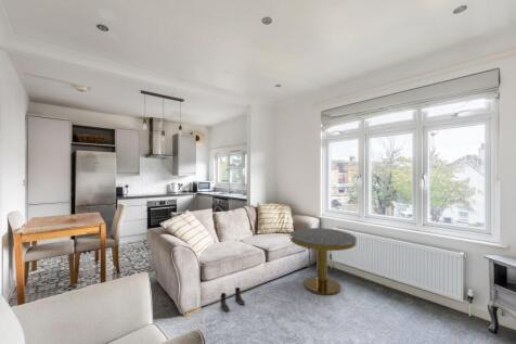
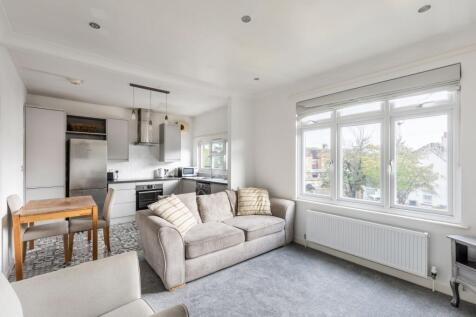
- boots [219,286,246,313]
- side table [288,227,358,295]
